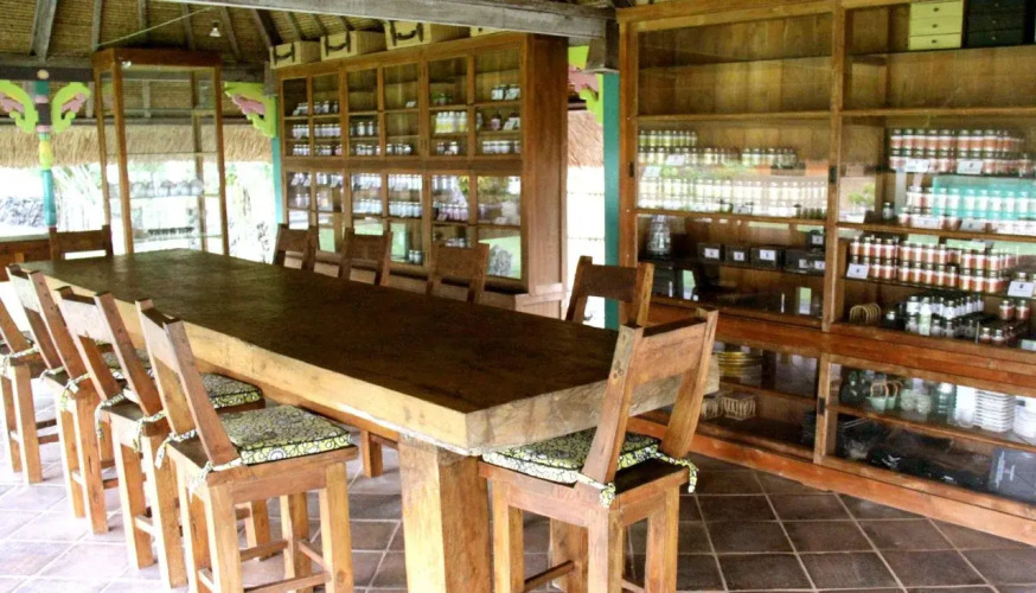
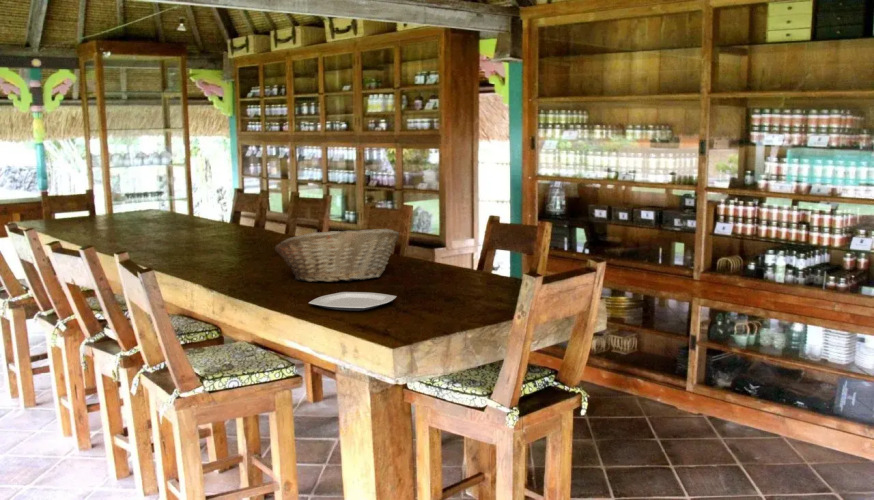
+ fruit basket [274,228,400,283]
+ plate [308,291,397,312]
